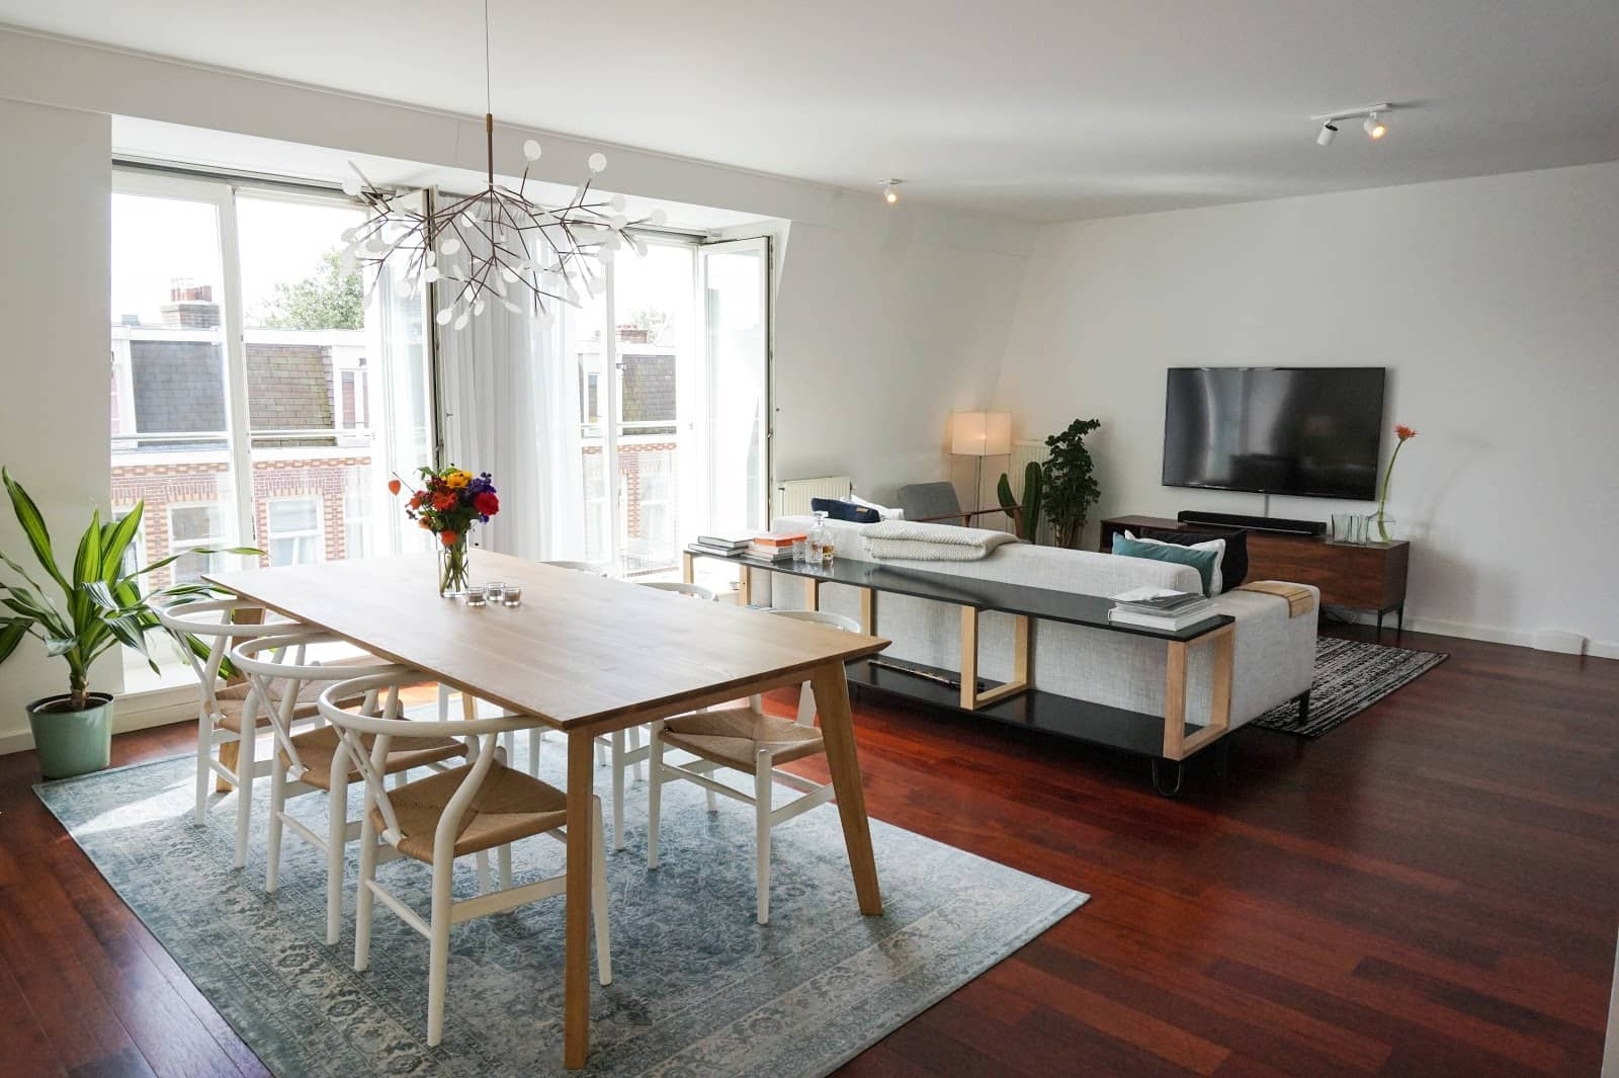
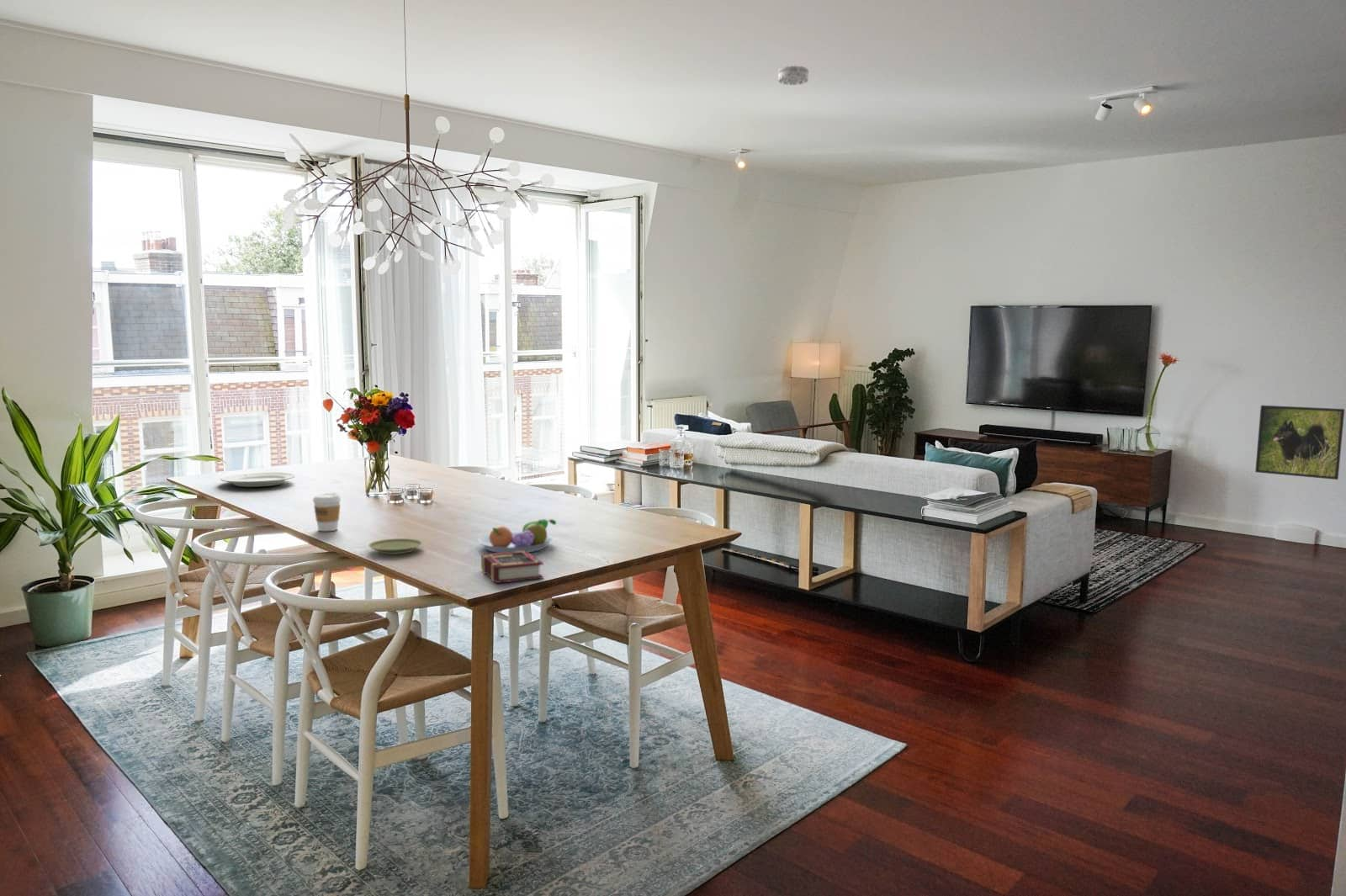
+ book [480,550,544,584]
+ coffee cup [312,492,342,532]
+ chinaware [220,471,296,488]
+ fruit bowl [477,518,557,553]
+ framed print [1254,405,1345,480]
+ smoke detector [777,65,809,86]
+ plate [368,538,423,555]
